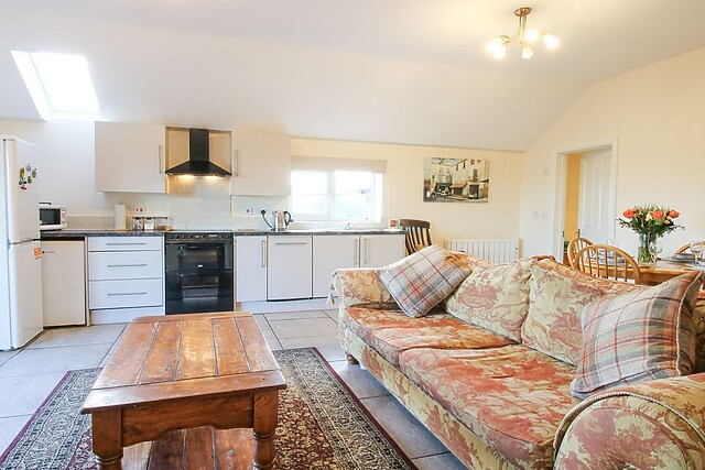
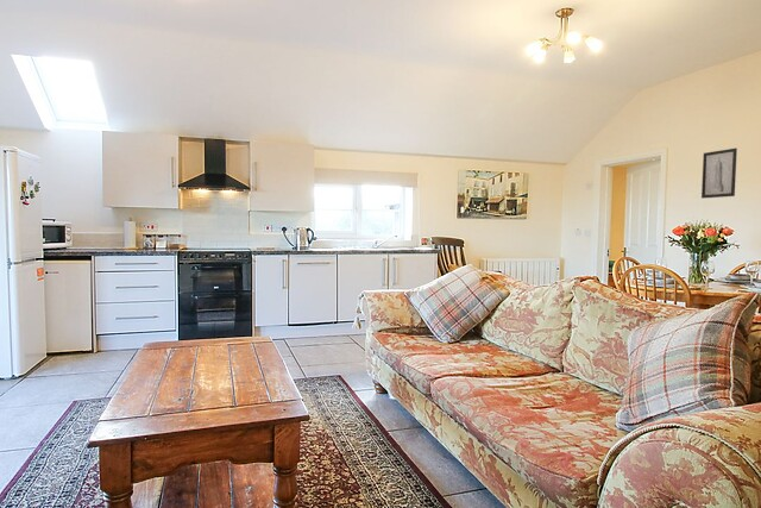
+ wall art [700,148,738,200]
